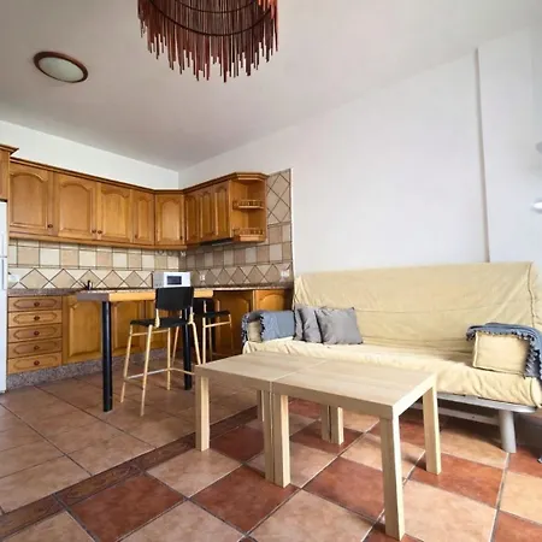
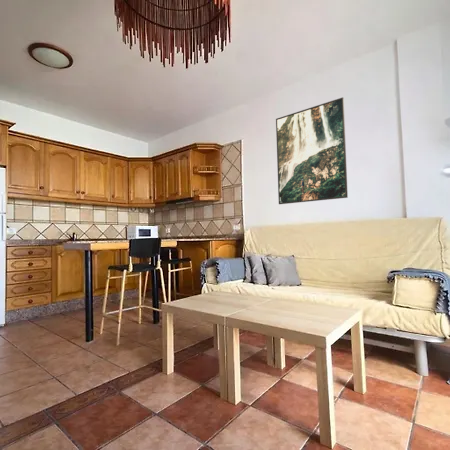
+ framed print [275,96,349,205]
